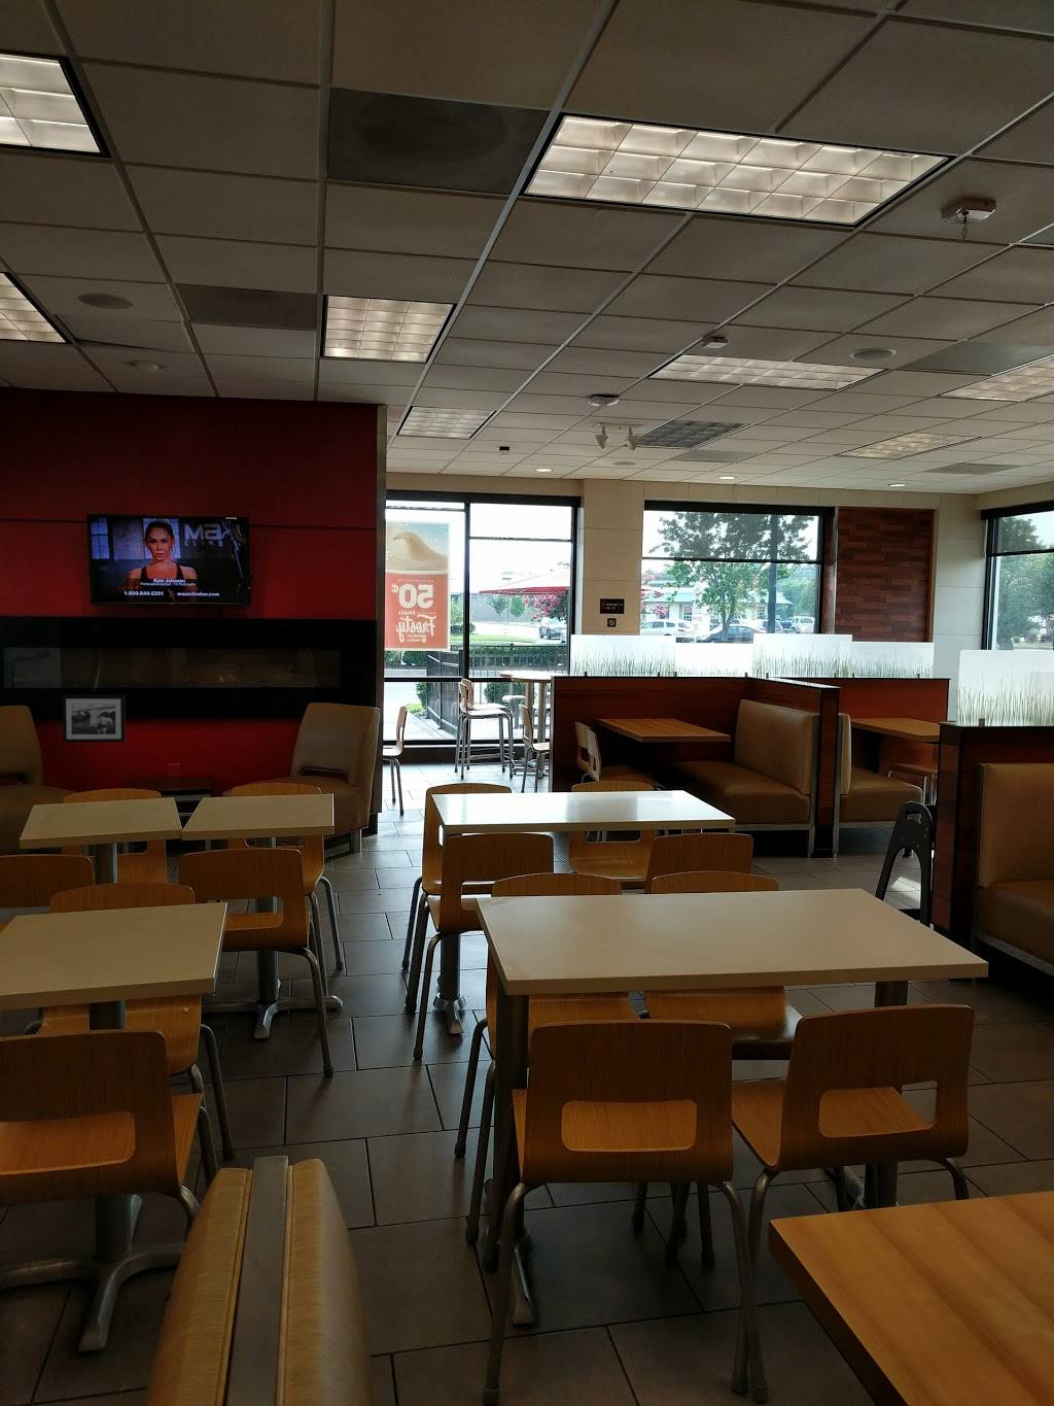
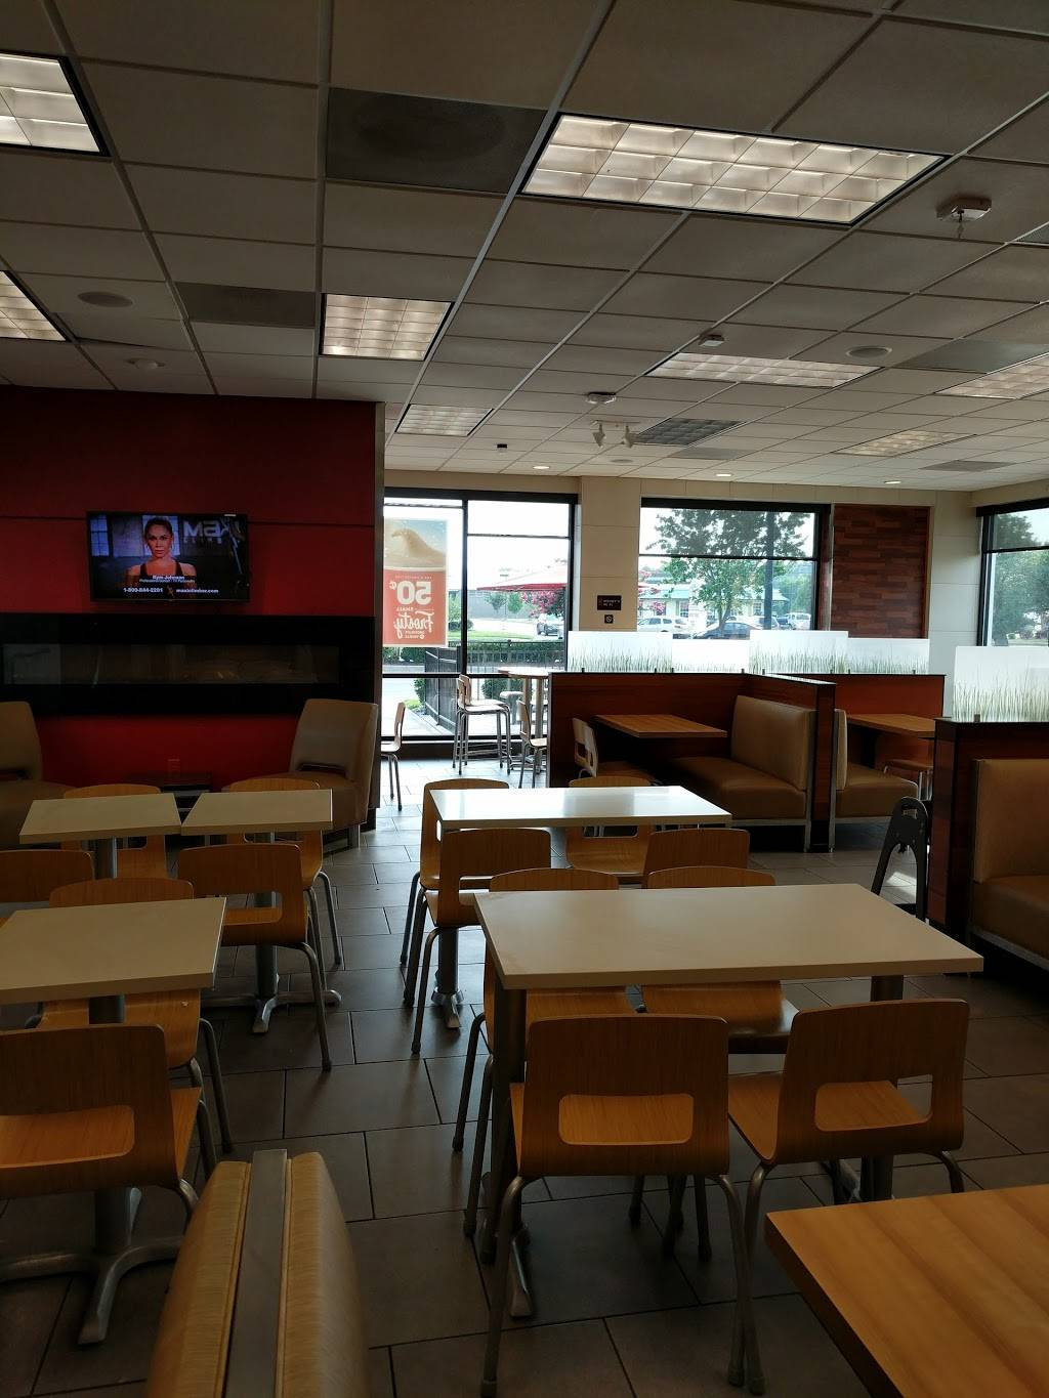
- picture frame [61,695,126,743]
